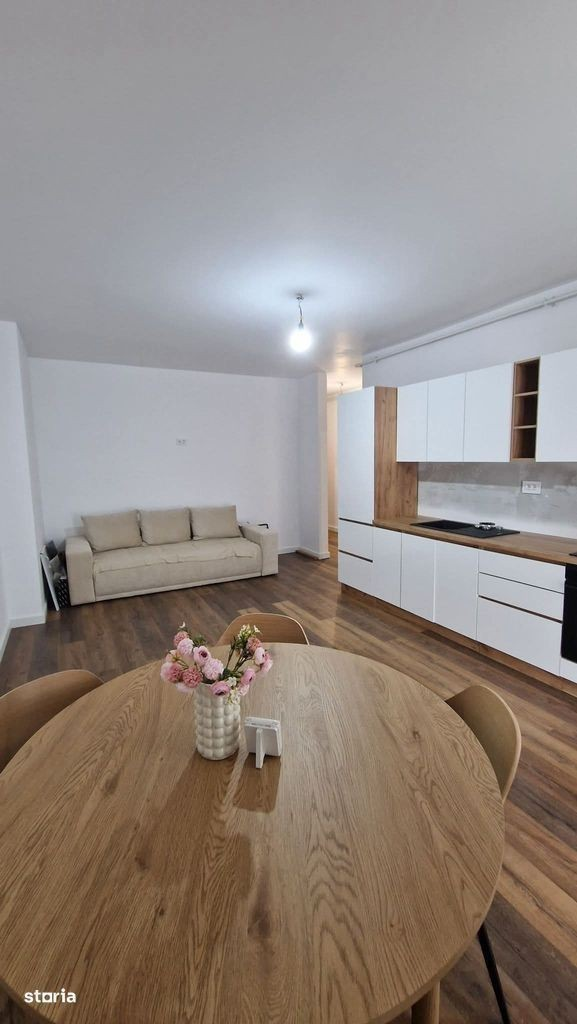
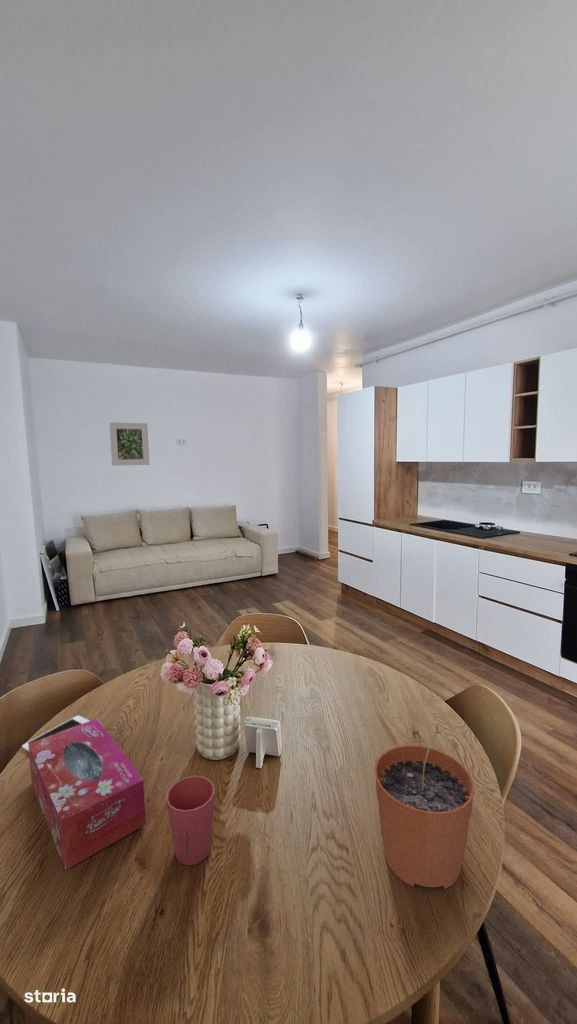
+ tissue box [28,717,147,871]
+ cup [165,775,215,866]
+ cell phone [21,714,90,753]
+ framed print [108,422,151,467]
+ plant pot [373,723,475,890]
